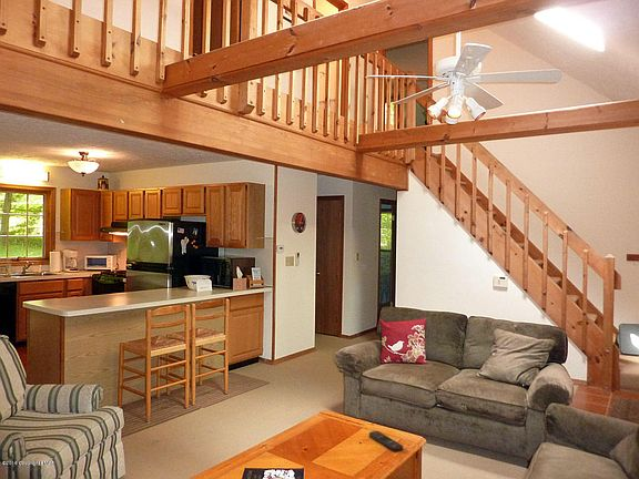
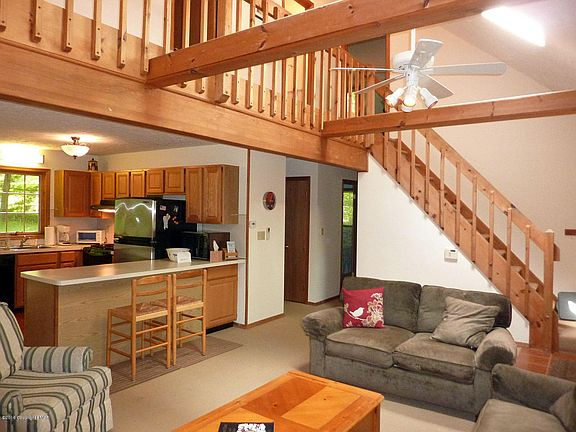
- remote control [368,430,404,452]
